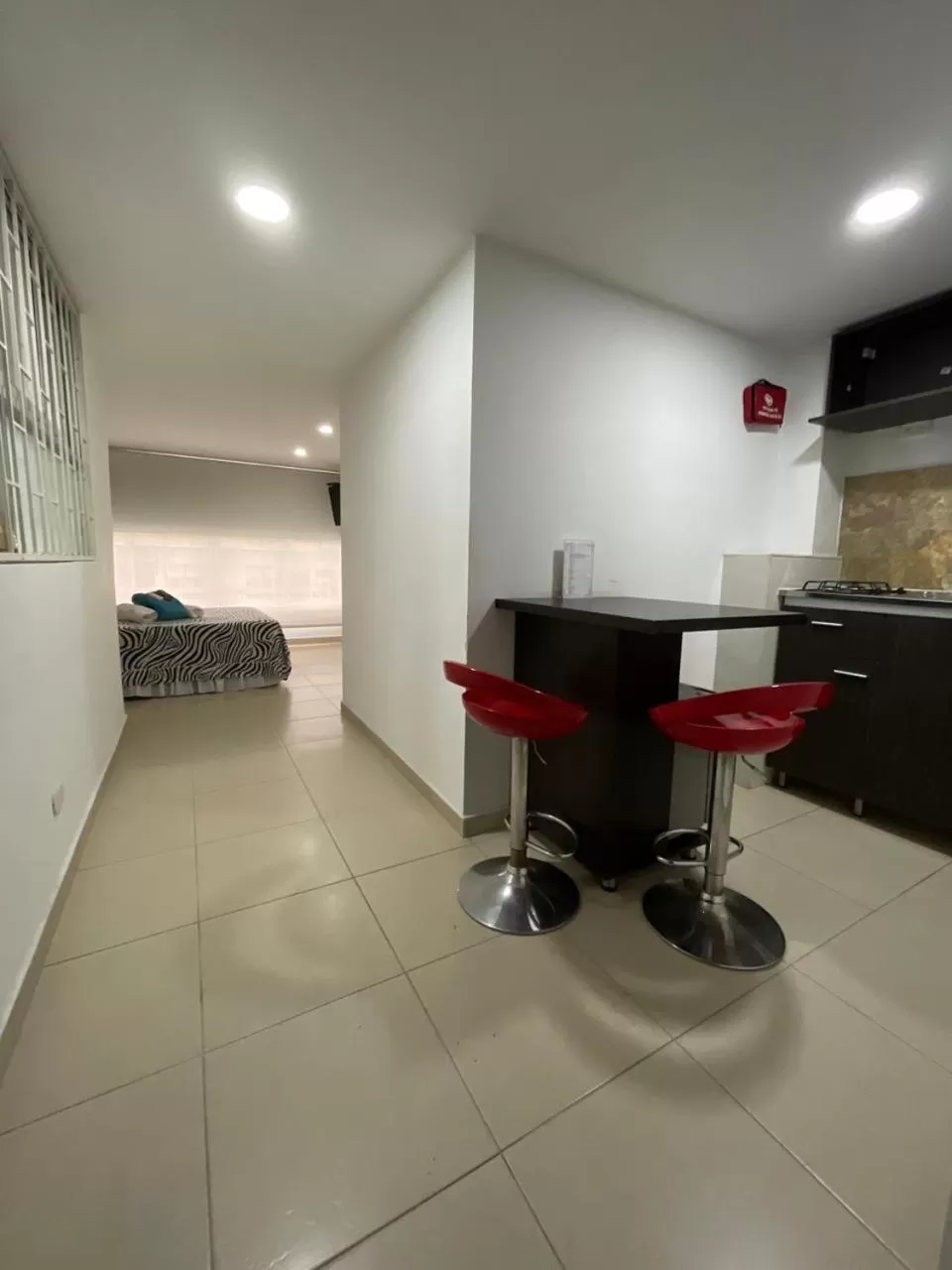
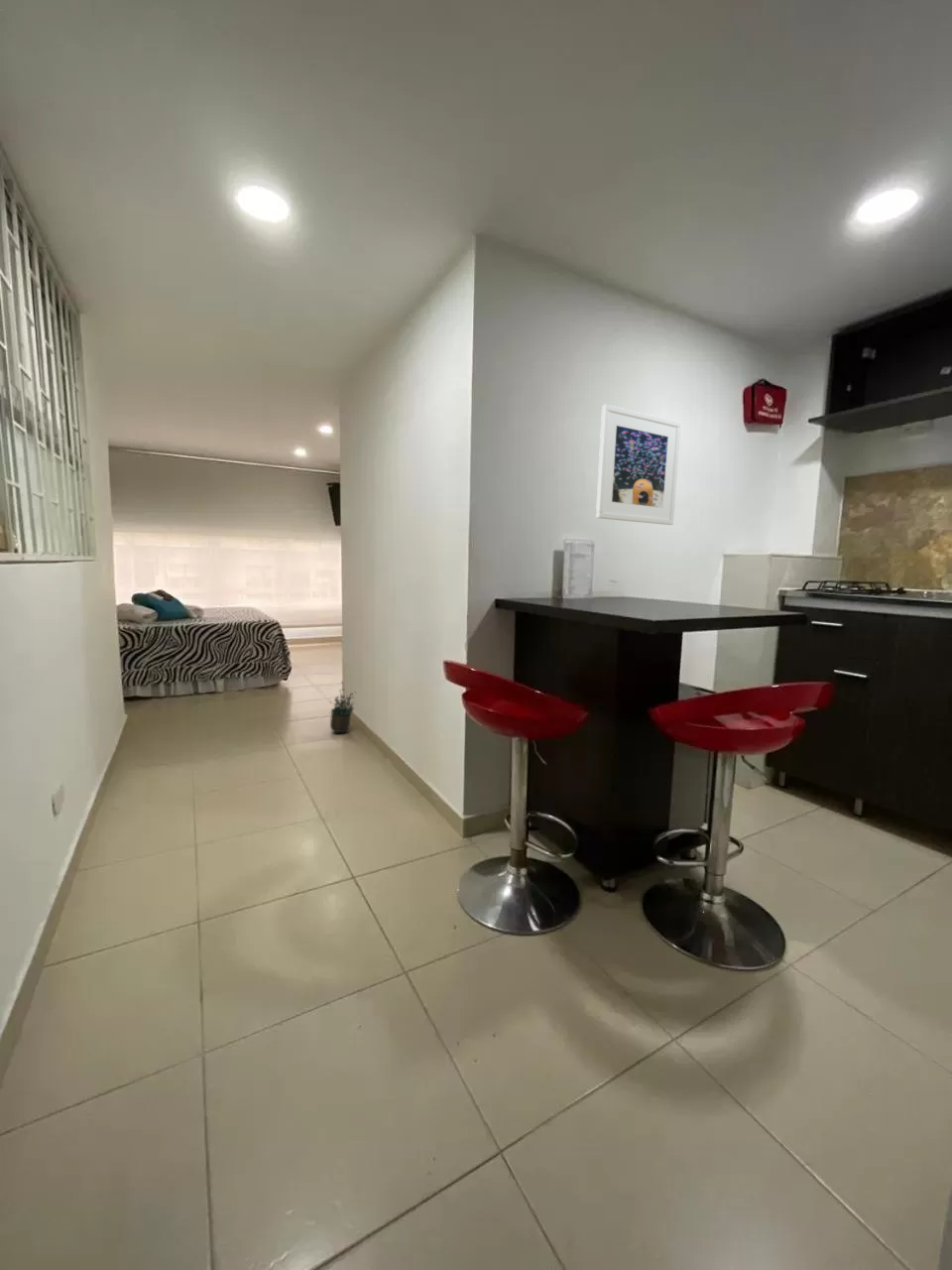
+ potted plant [328,681,358,735]
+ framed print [595,404,682,526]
